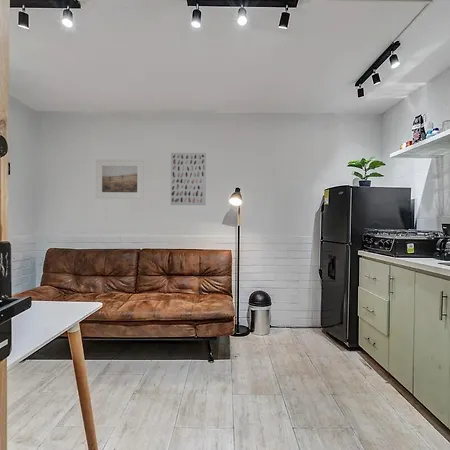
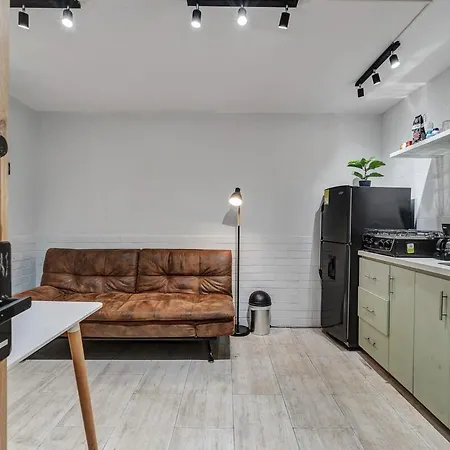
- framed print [95,158,145,200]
- wall art [170,152,207,206]
